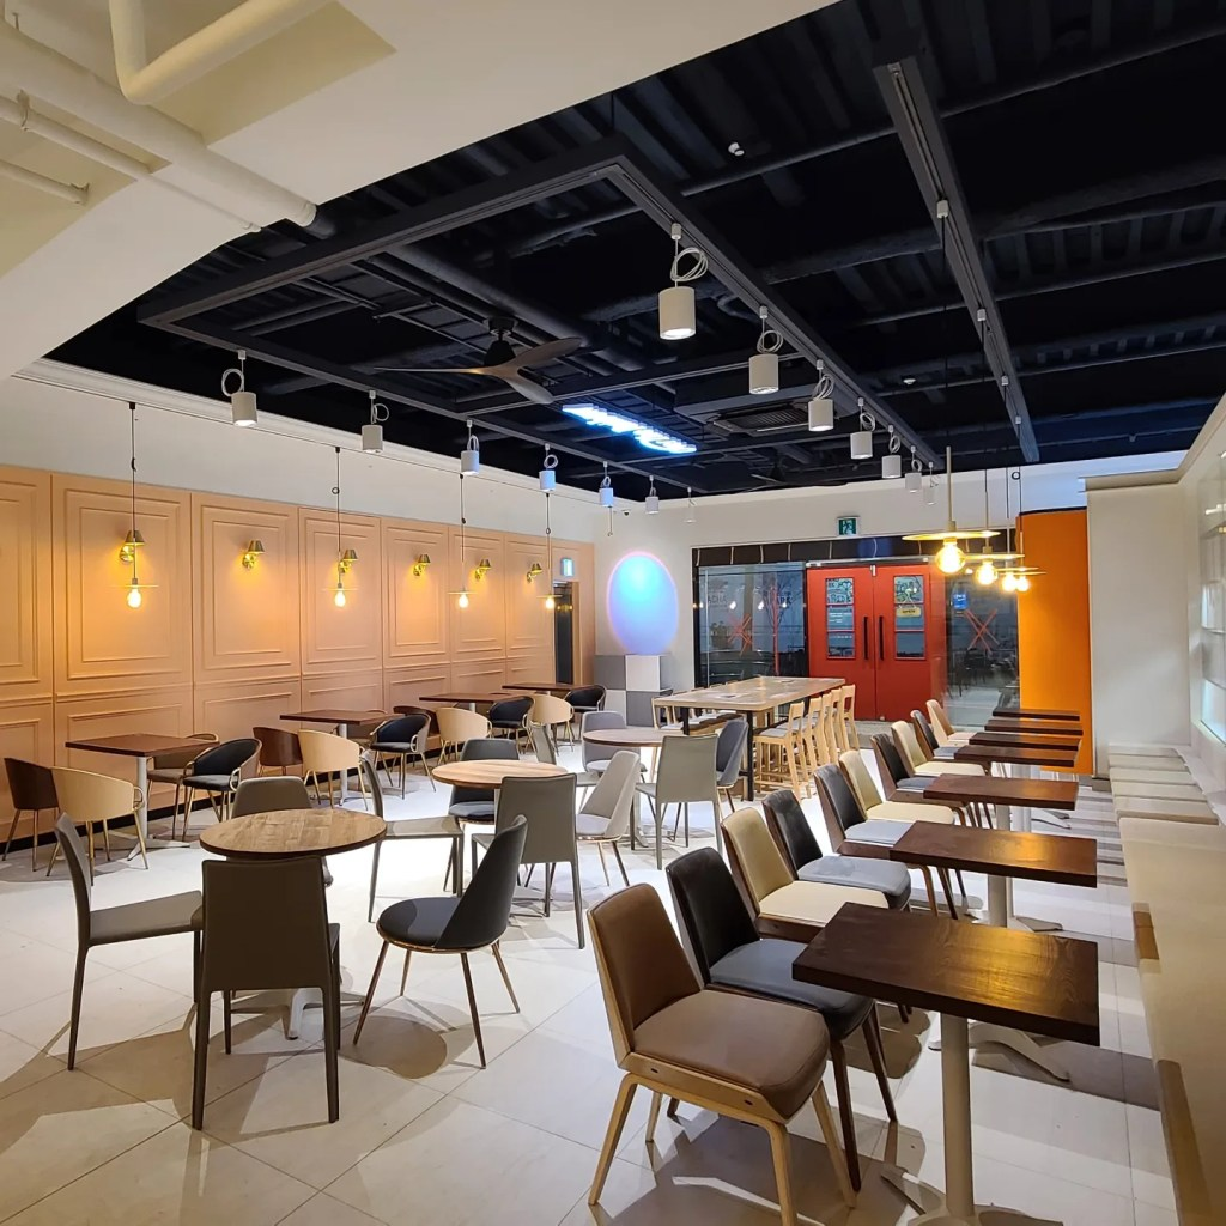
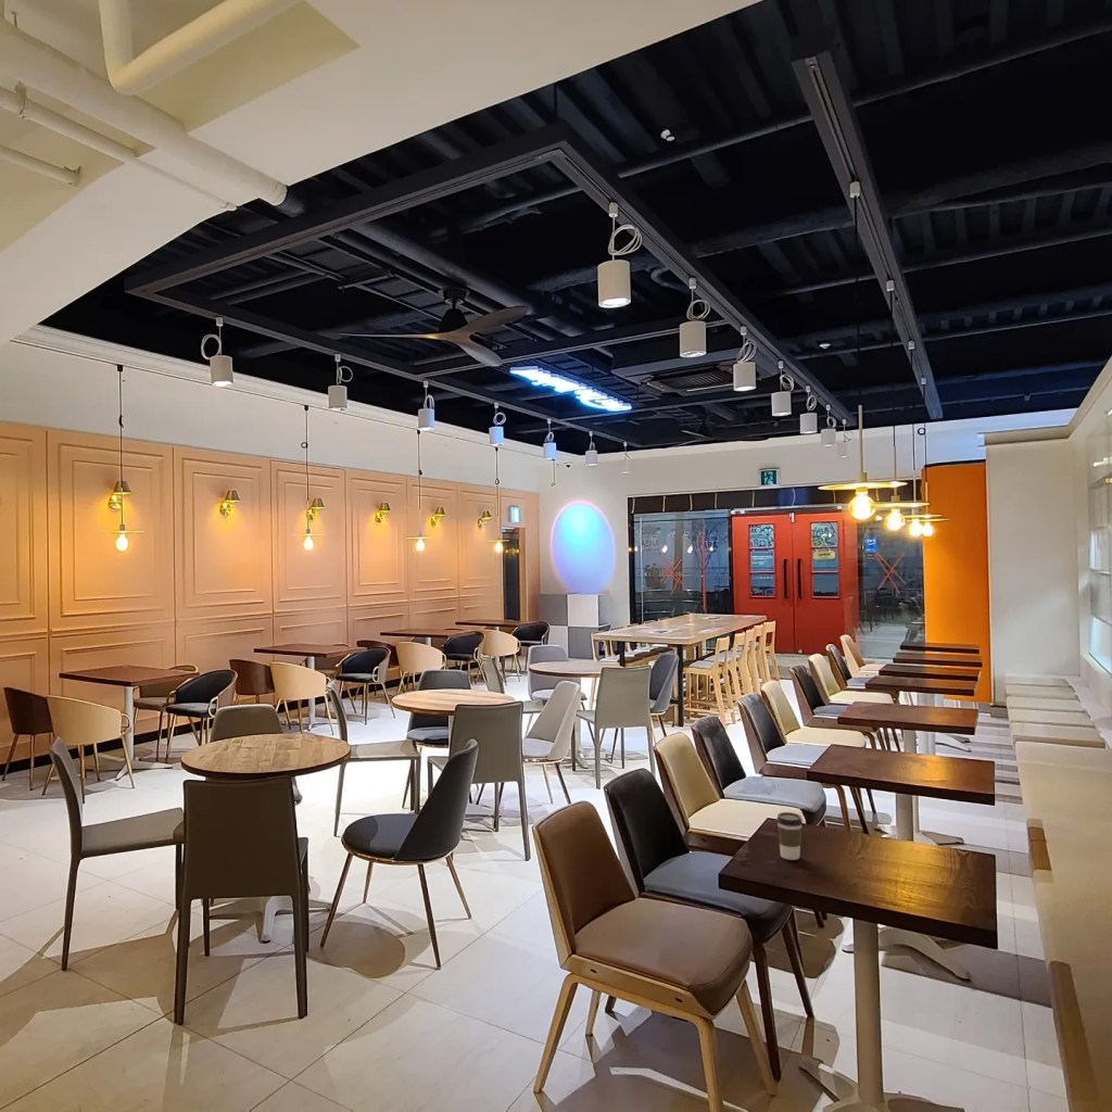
+ coffee cup [775,811,804,861]
